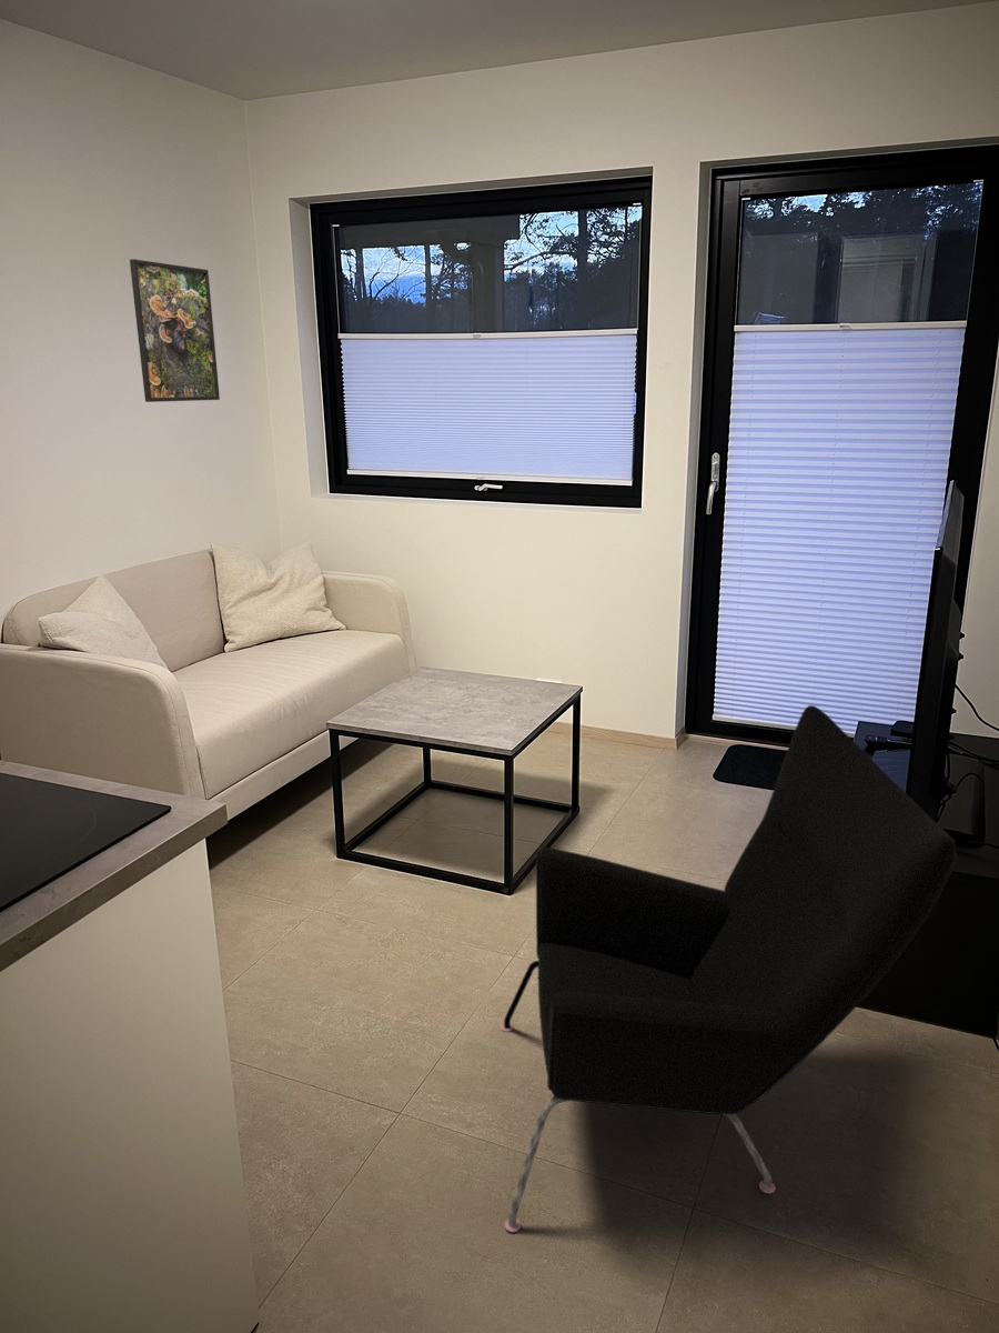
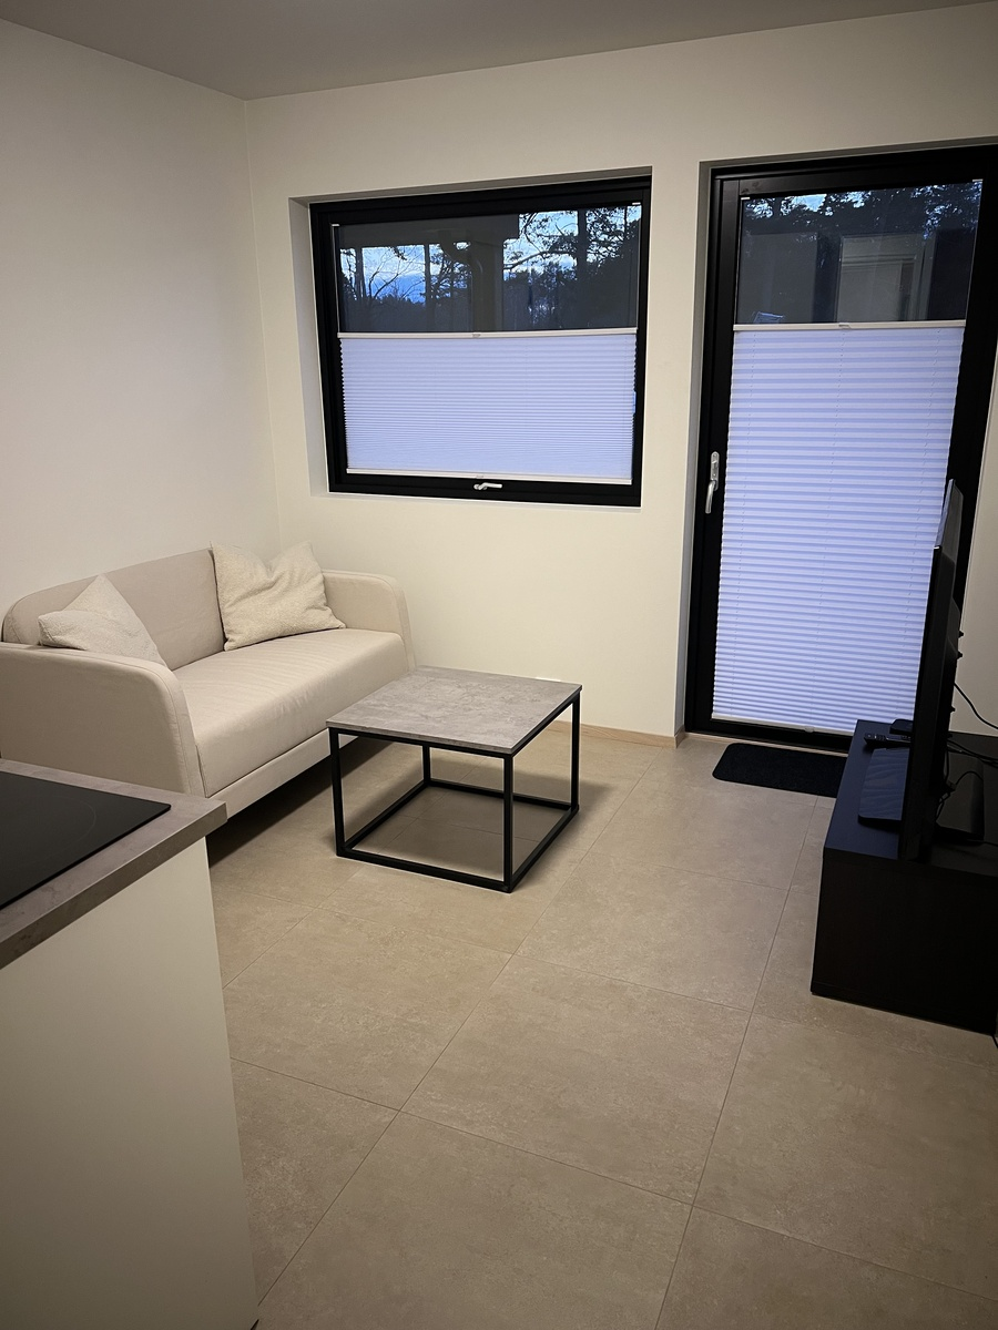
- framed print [129,258,221,403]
- armchair [500,704,958,1233]
